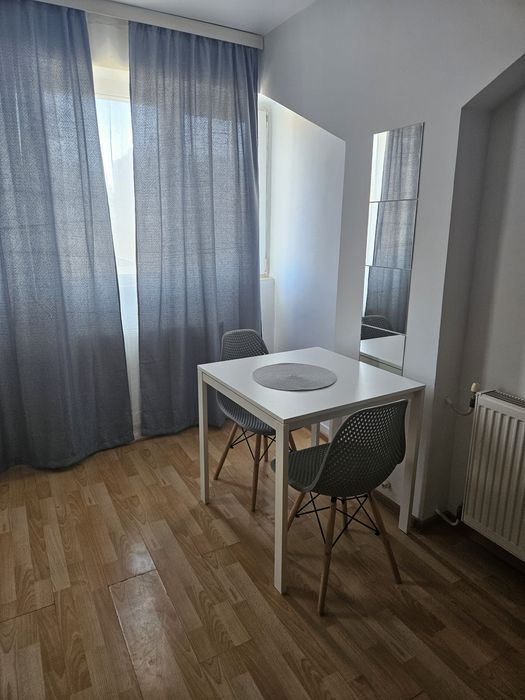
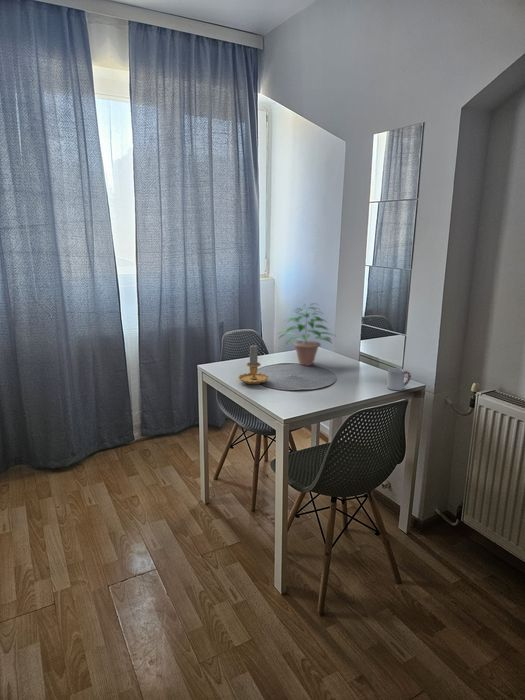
+ potted plant [276,302,338,367]
+ candle [237,343,270,385]
+ cup [386,367,412,391]
